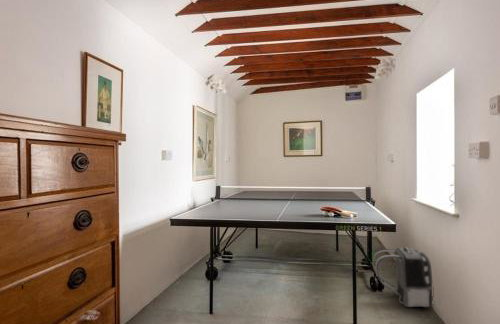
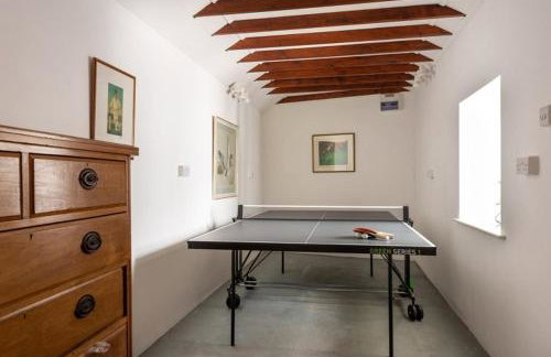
- backpack [371,246,434,308]
